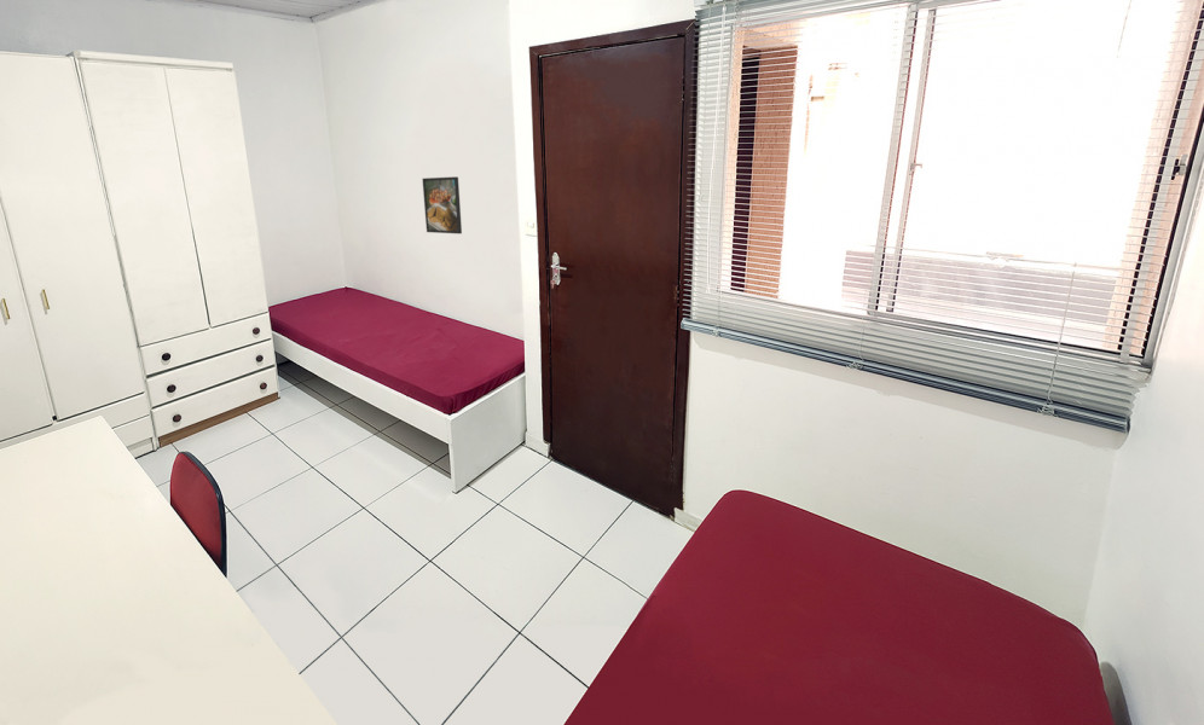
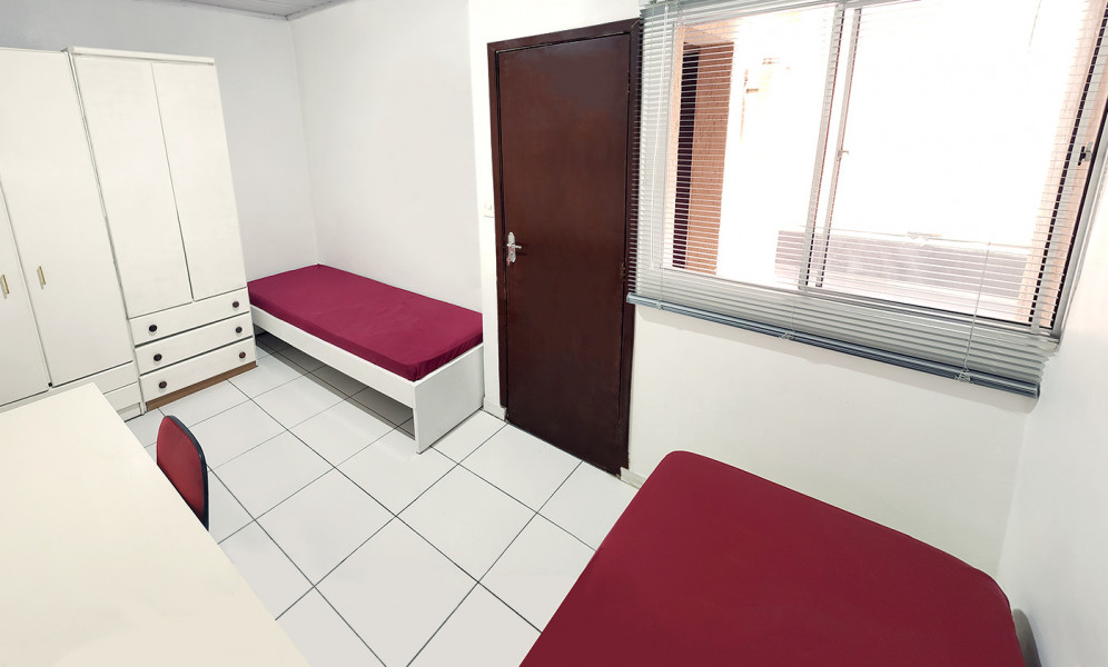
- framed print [422,175,463,234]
